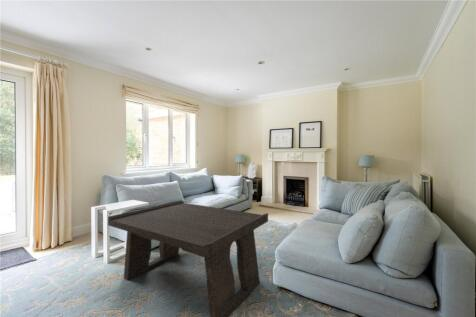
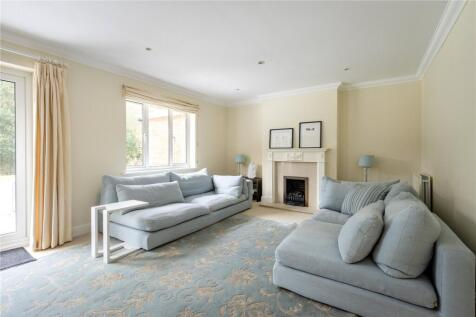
- coffee table [107,200,269,317]
